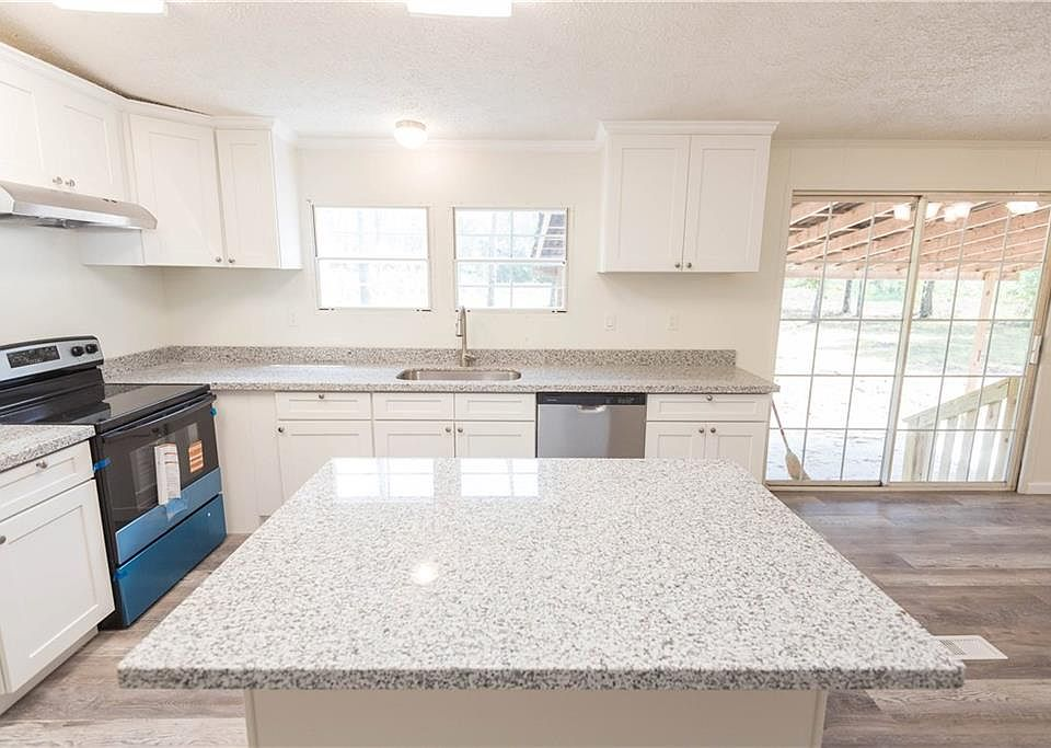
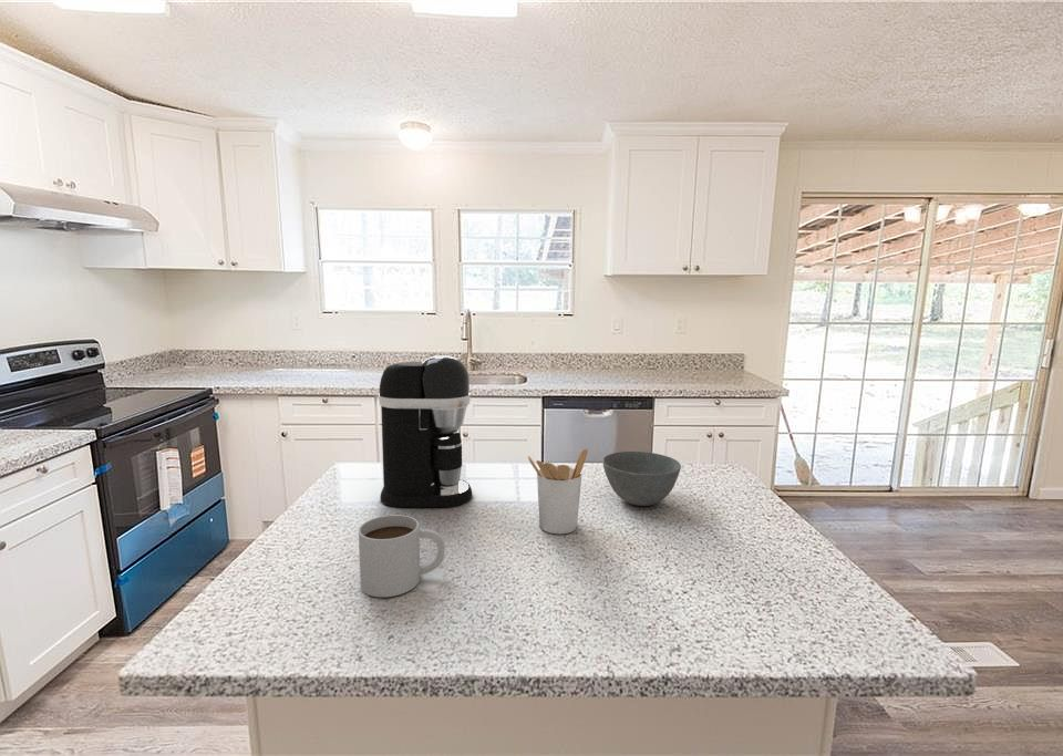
+ utensil holder [527,448,589,535]
+ bowl [602,451,682,507]
+ coffee maker [378,354,473,508]
+ mug [358,514,446,598]
